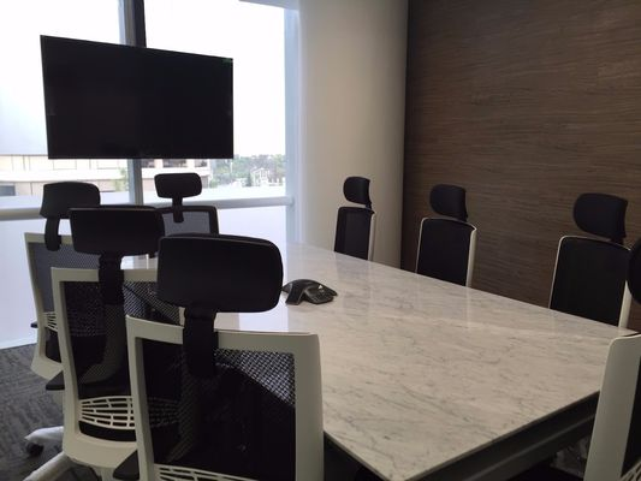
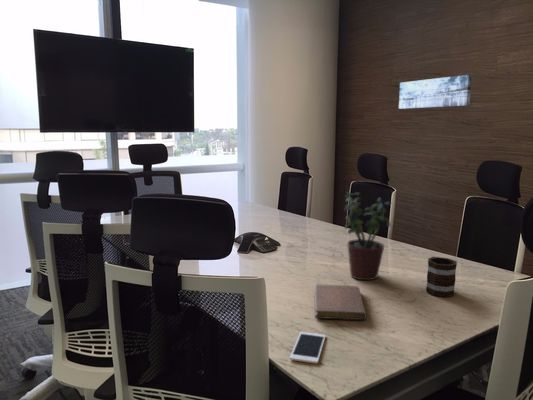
+ wall art [398,74,473,110]
+ potted plant [344,191,393,281]
+ mug [425,256,458,298]
+ cell phone [289,331,327,365]
+ notebook [314,283,367,321]
